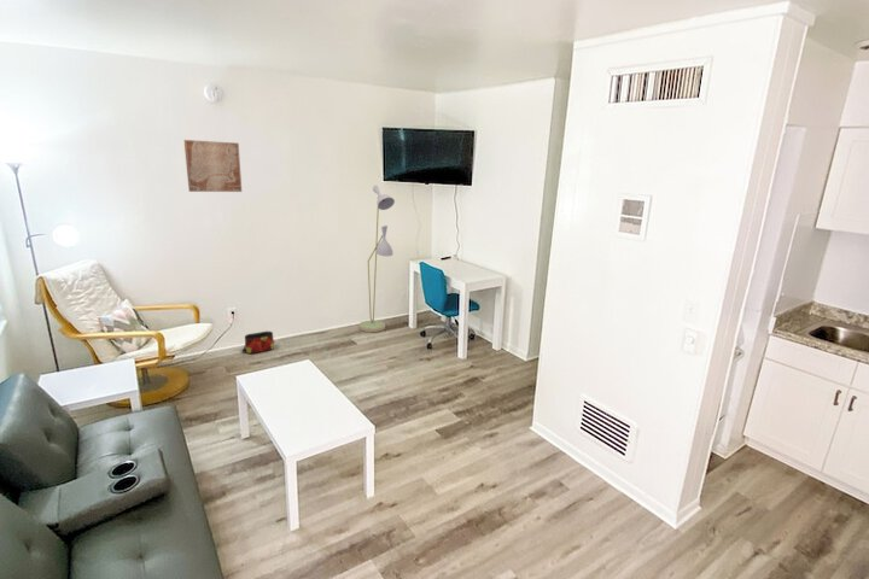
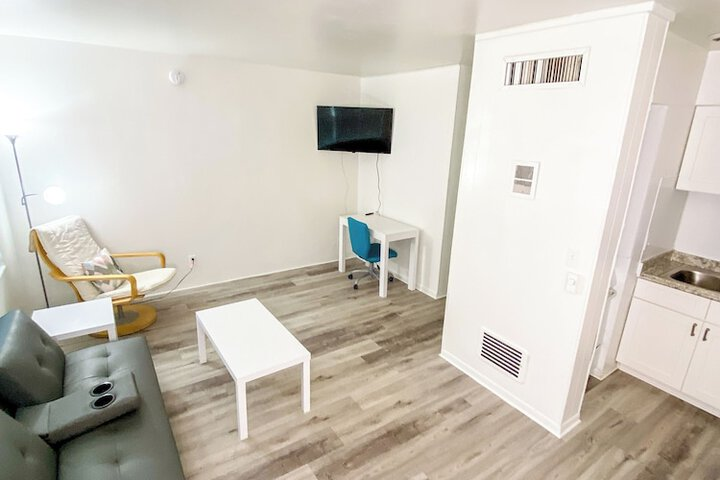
- bag [240,331,275,355]
- floor lamp [357,185,396,333]
- wall art [182,139,243,193]
